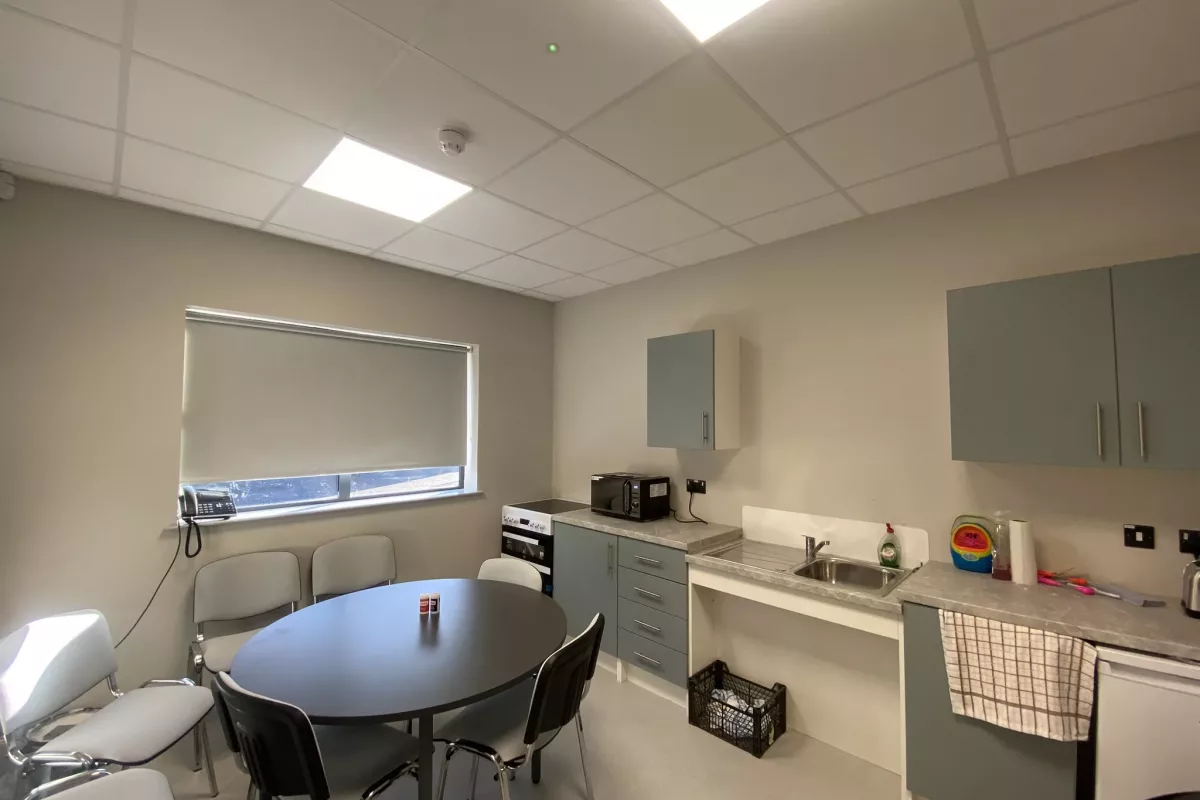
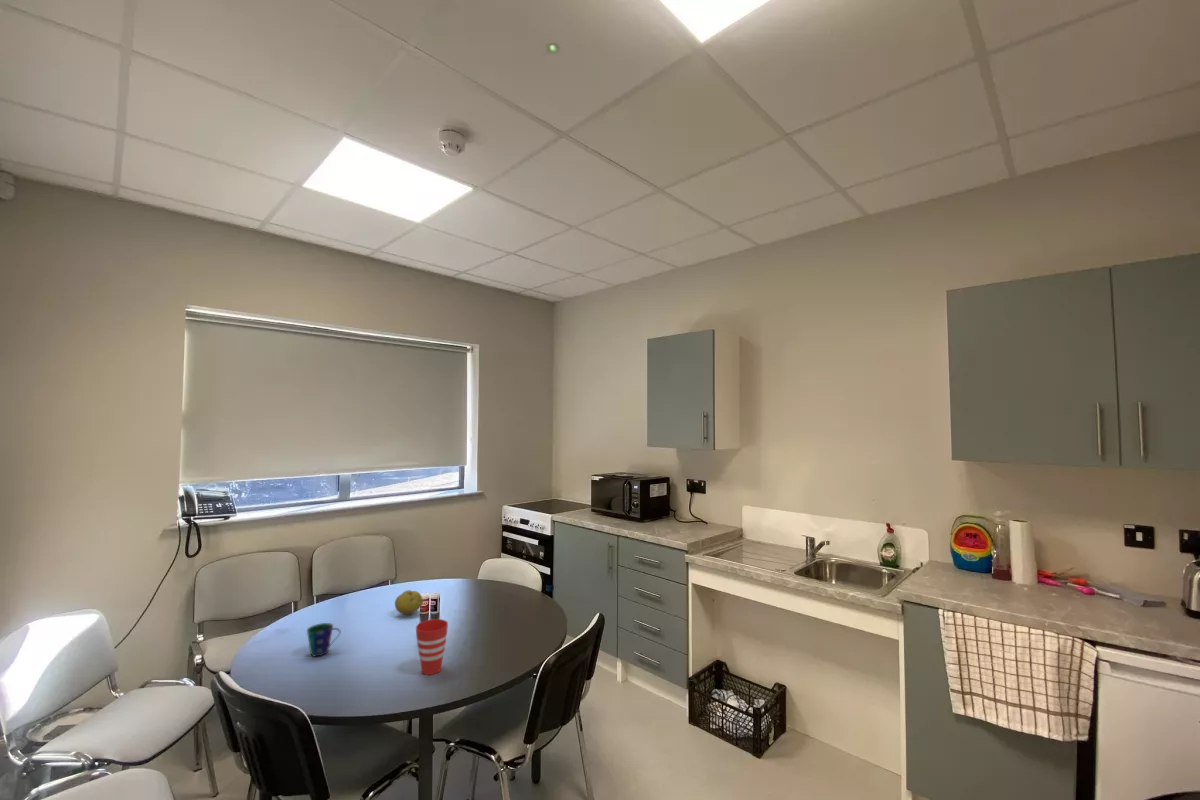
+ cup [415,618,449,676]
+ fruit [394,589,424,616]
+ cup [306,622,341,658]
